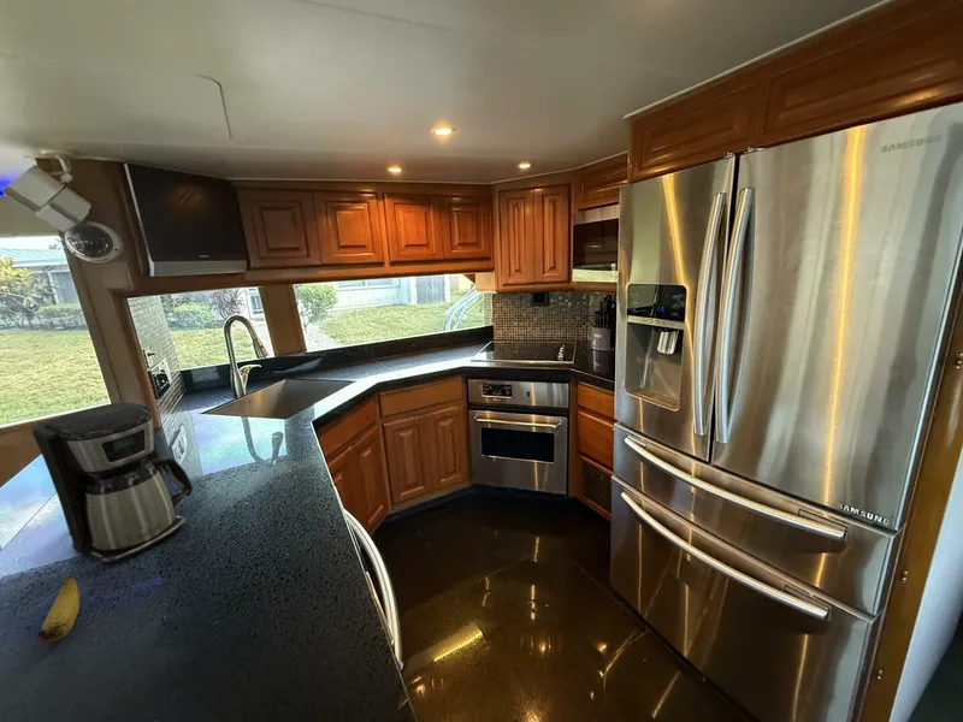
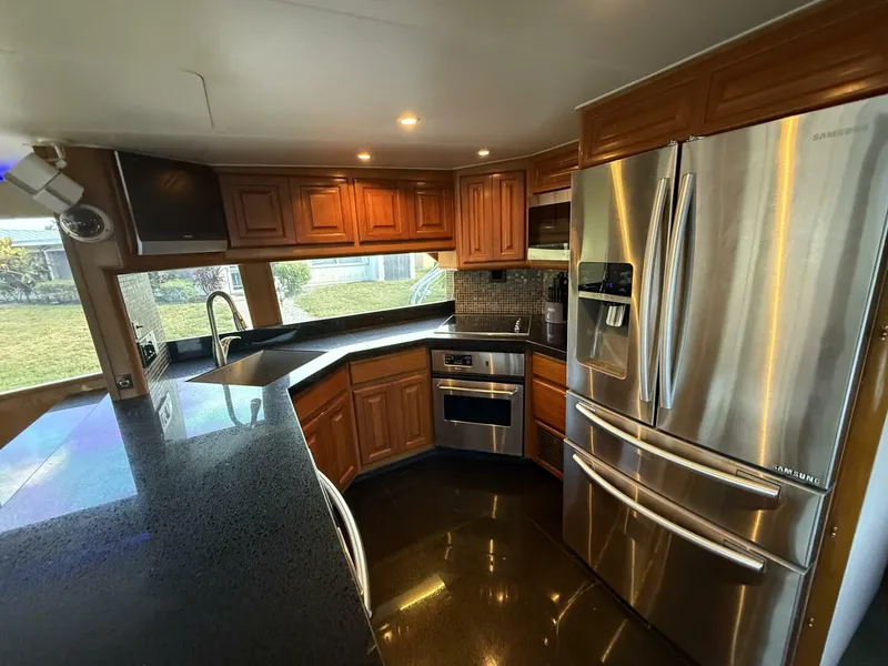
- coffee maker [30,401,194,564]
- banana [37,574,81,644]
